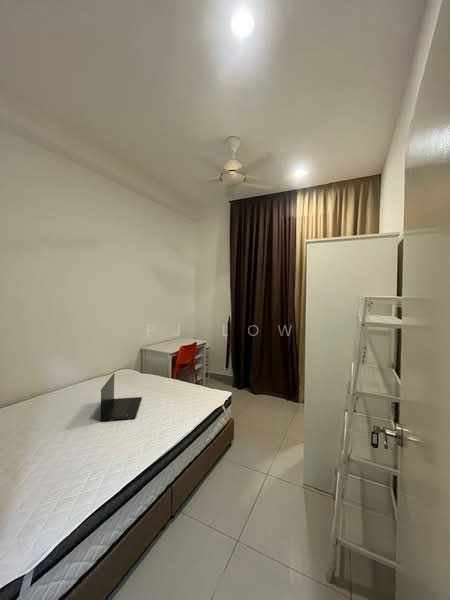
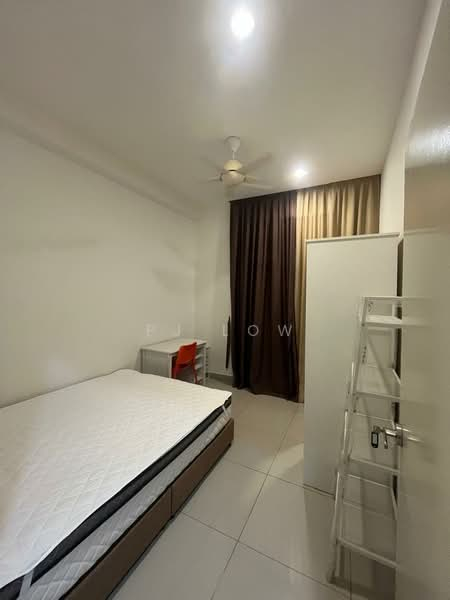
- laptop [100,373,143,422]
